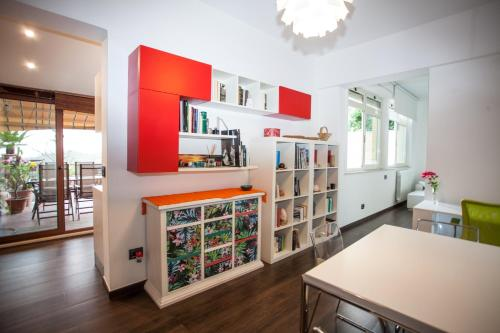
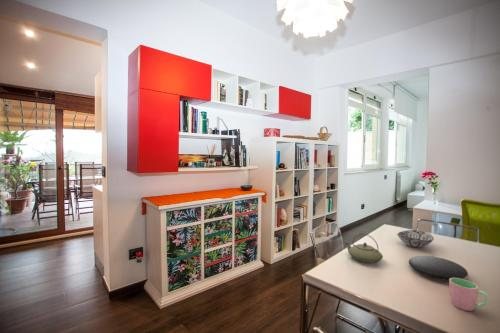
+ decorative bowl [396,229,435,248]
+ plate [408,255,469,280]
+ teapot [344,233,384,264]
+ cup [448,278,490,312]
